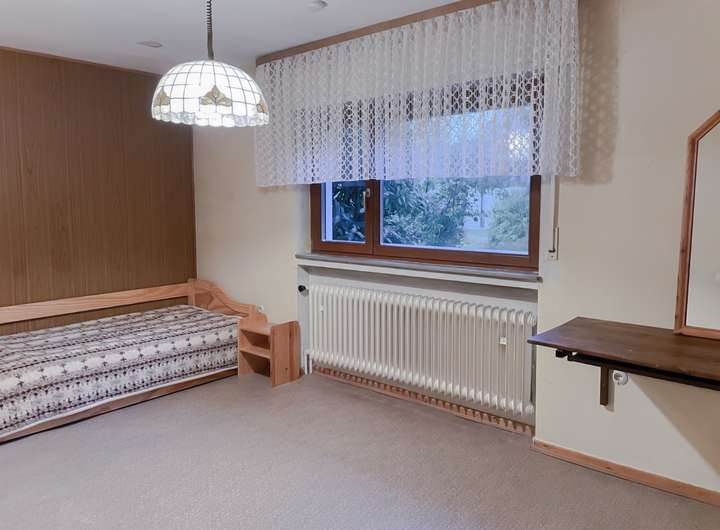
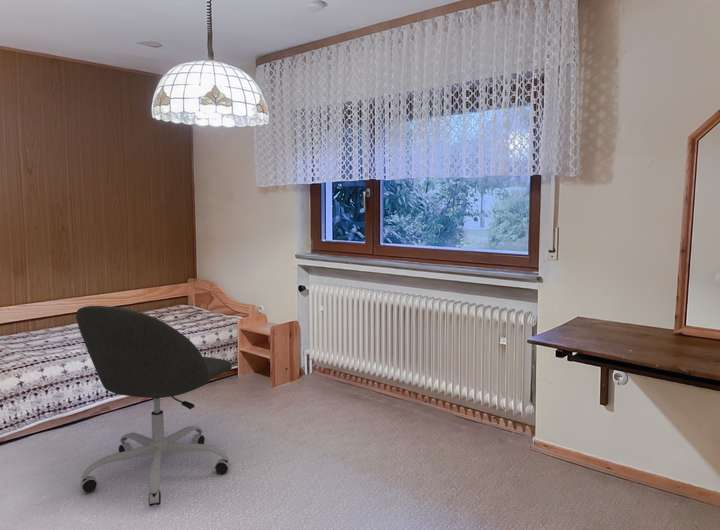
+ office chair [75,305,233,507]
